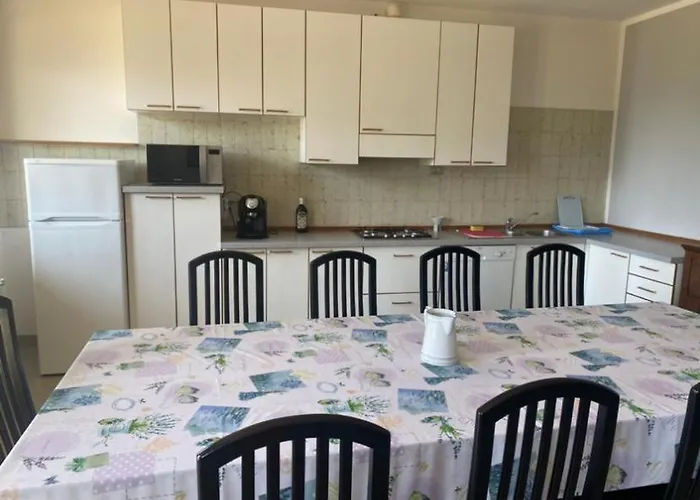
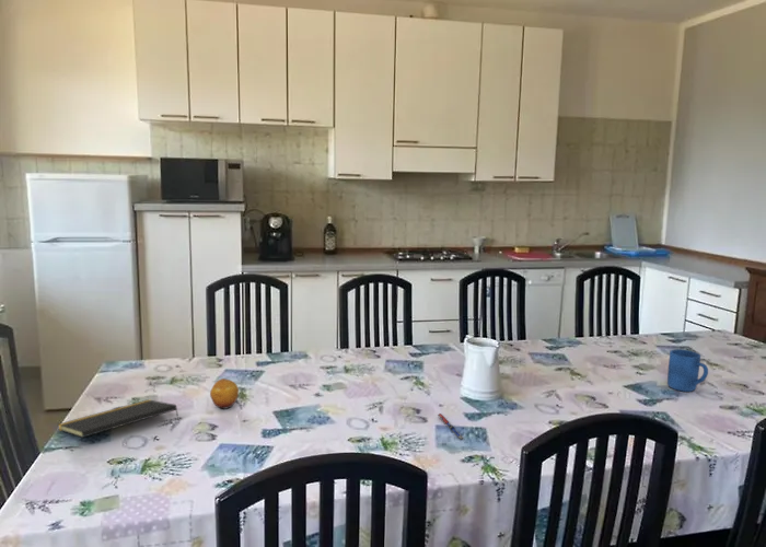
+ mug [666,349,709,393]
+ fruit [209,377,240,410]
+ pen [437,412,465,440]
+ notepad [57,398,179,439]
